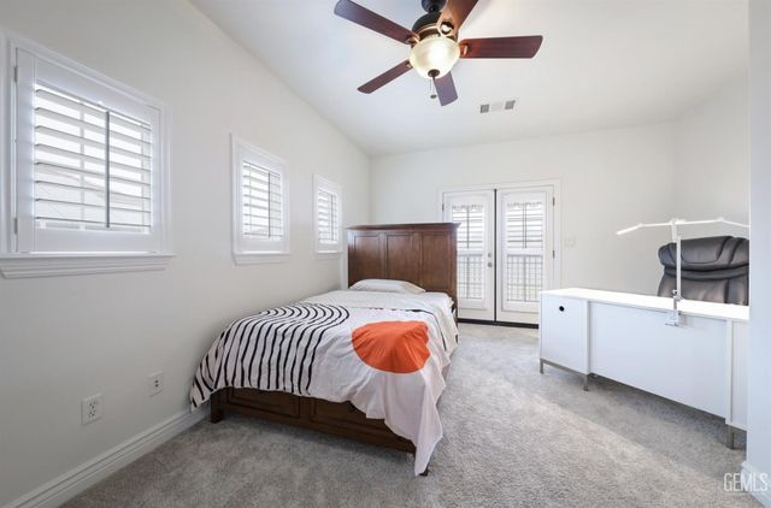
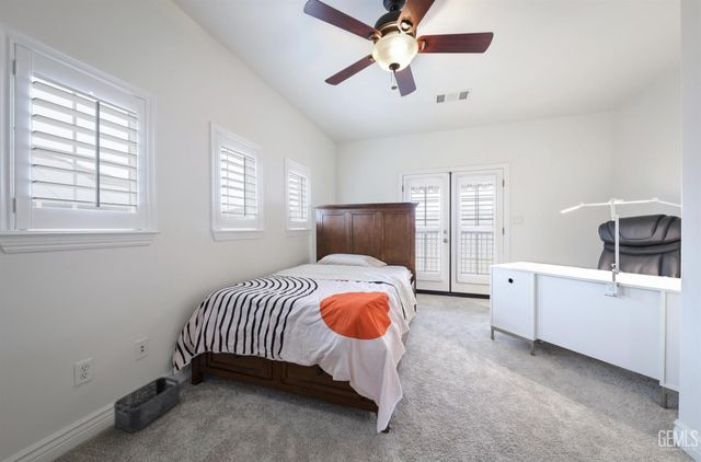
+ storage bin [113,376,181,434]
